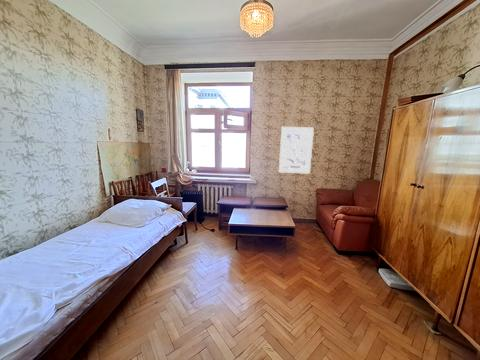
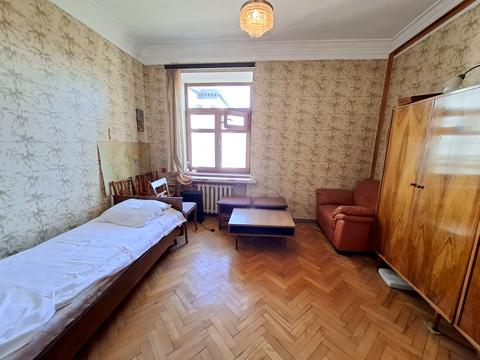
- wall art [278,126,315,175]
